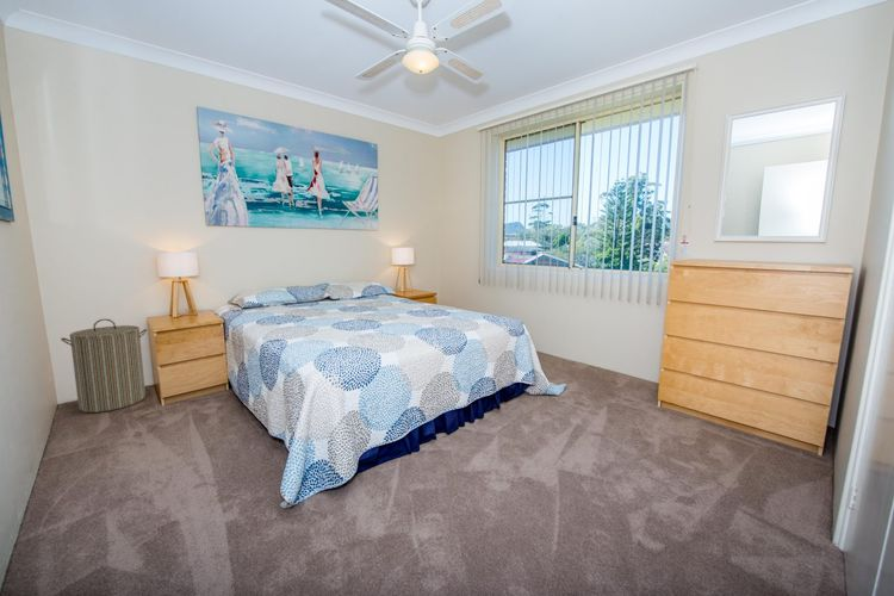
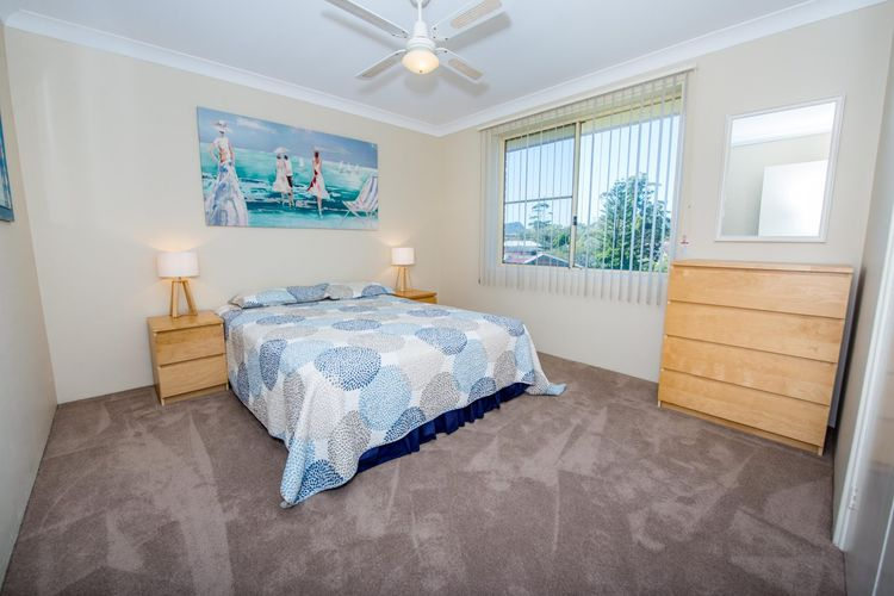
- laundry hamper [60,318,148,414]
